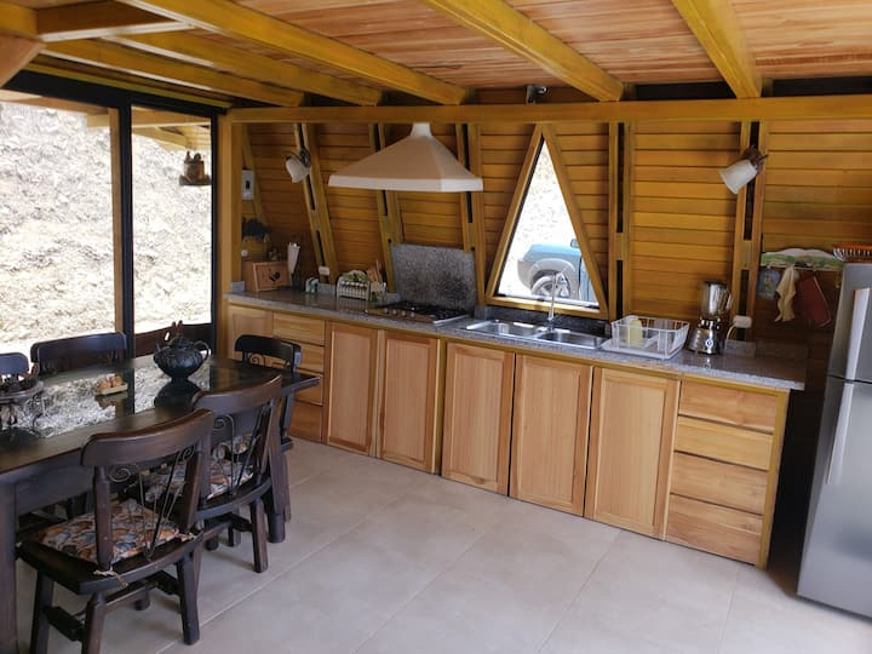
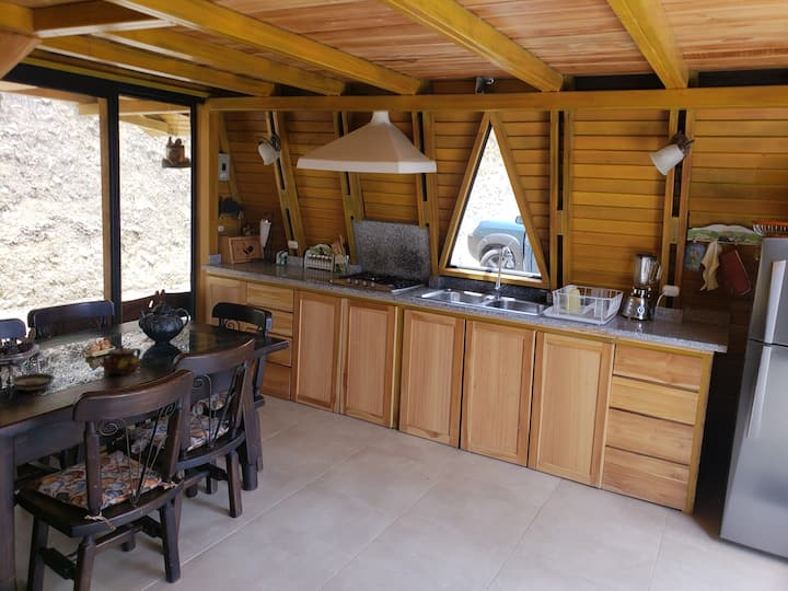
+ teapot [101,344,142,375]
+ saucer [9,372,56,392]
